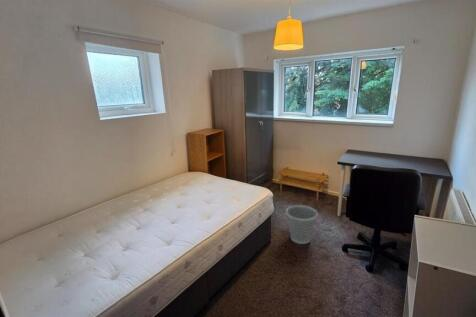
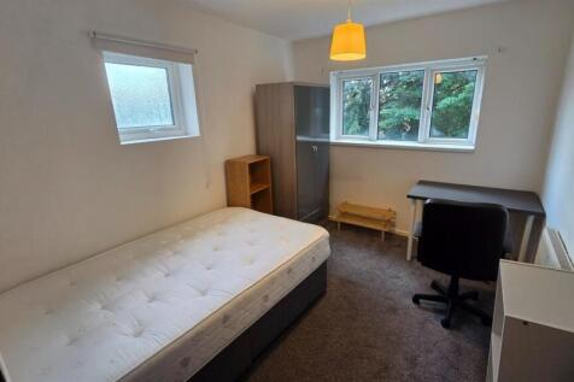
- wastebasket [285,204,318,245]
